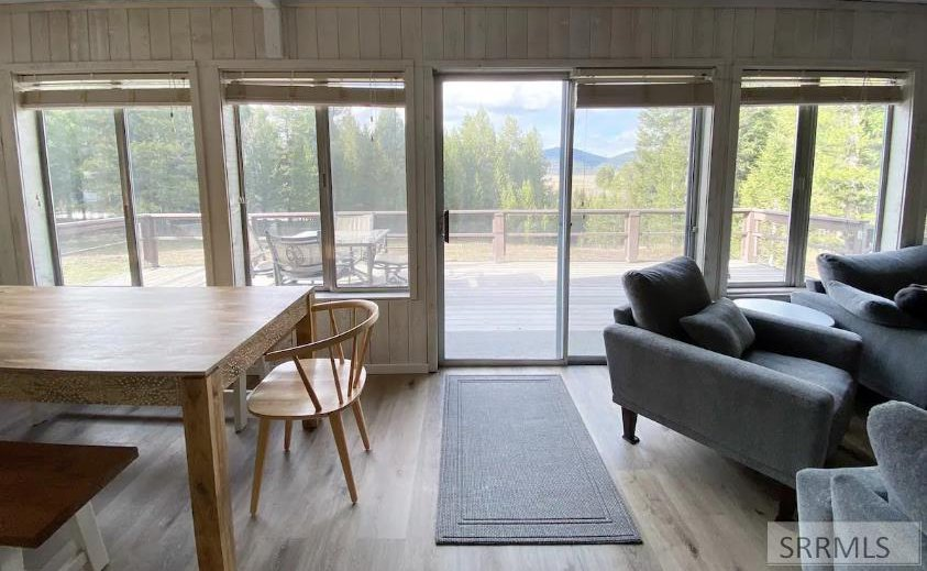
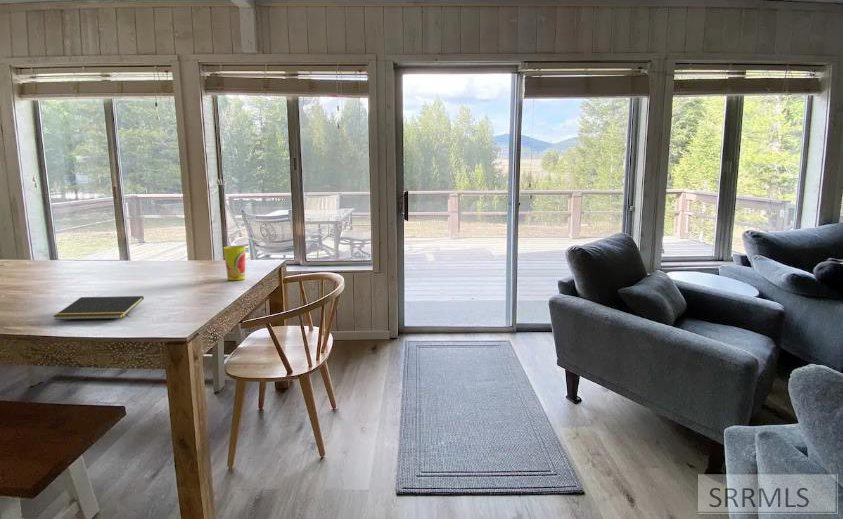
+ notepad [52,295,145,321]
+ cup [223,245,246,281]
